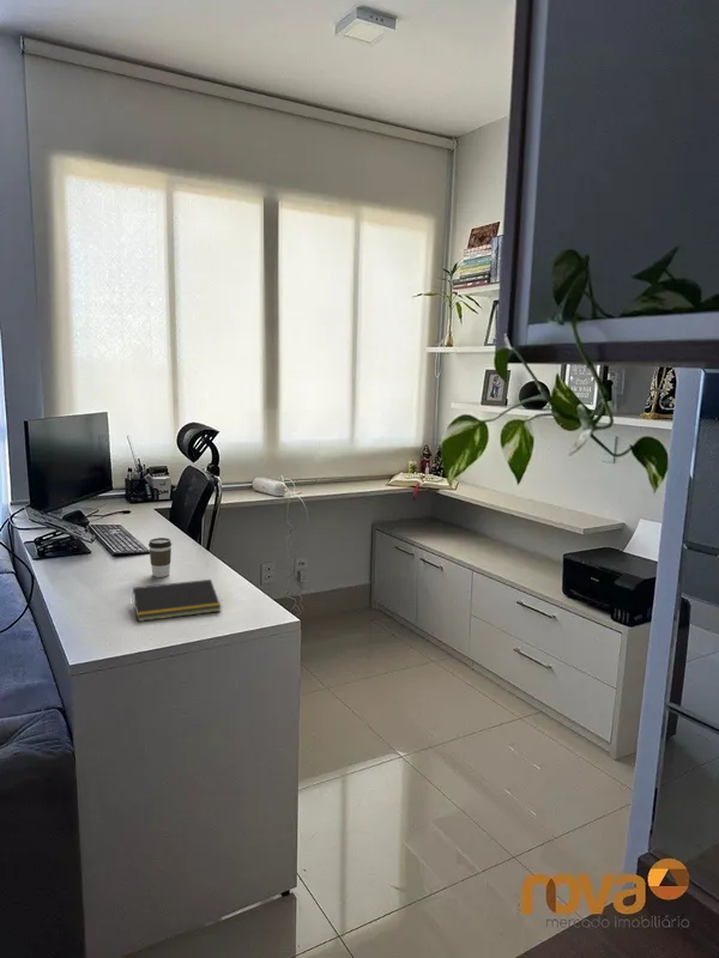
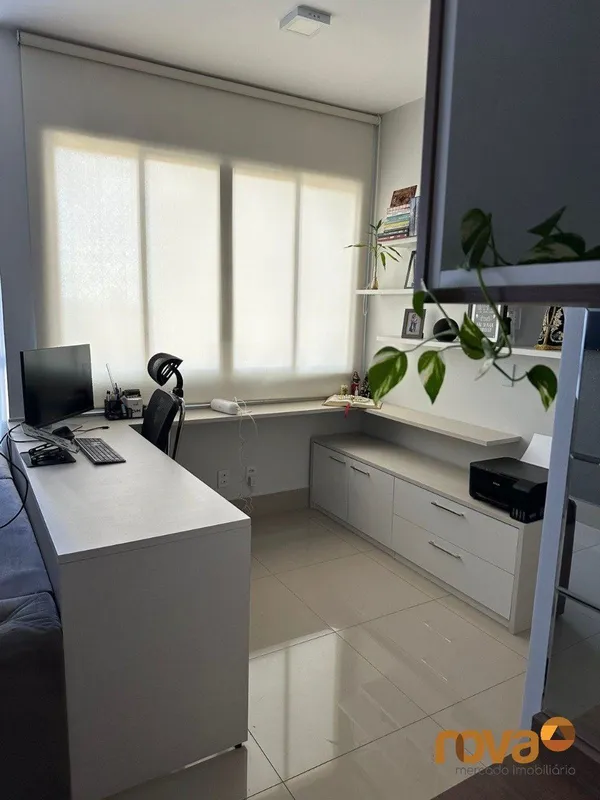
- coffee cup [147,536,173,578]
- notepad [131,578,222,623]
